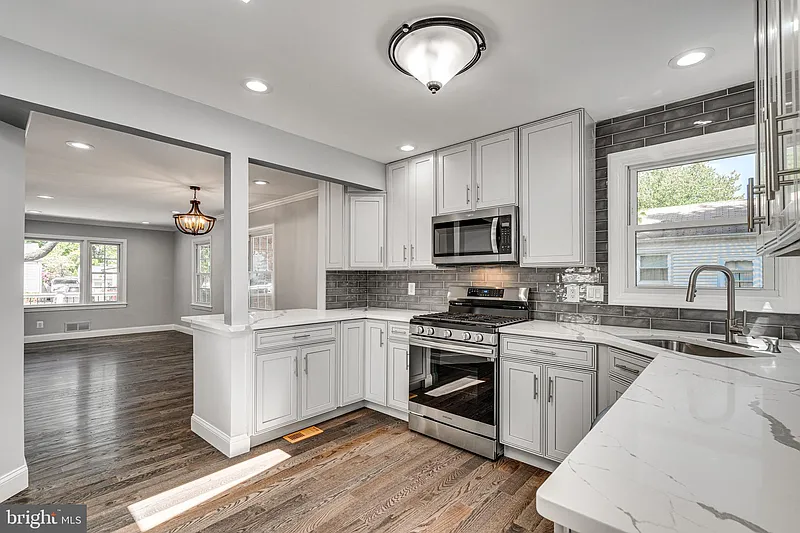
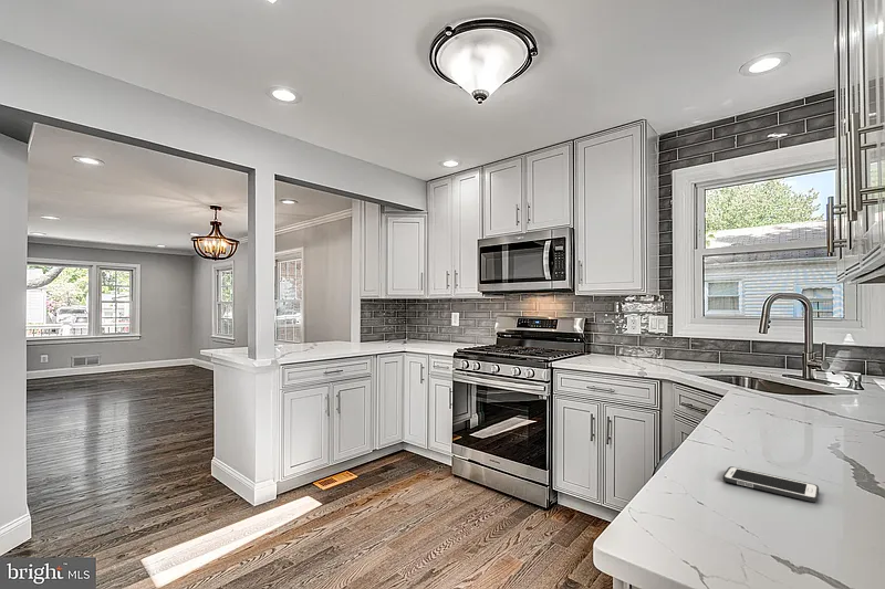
+ cell phone [722,465,820,503]
